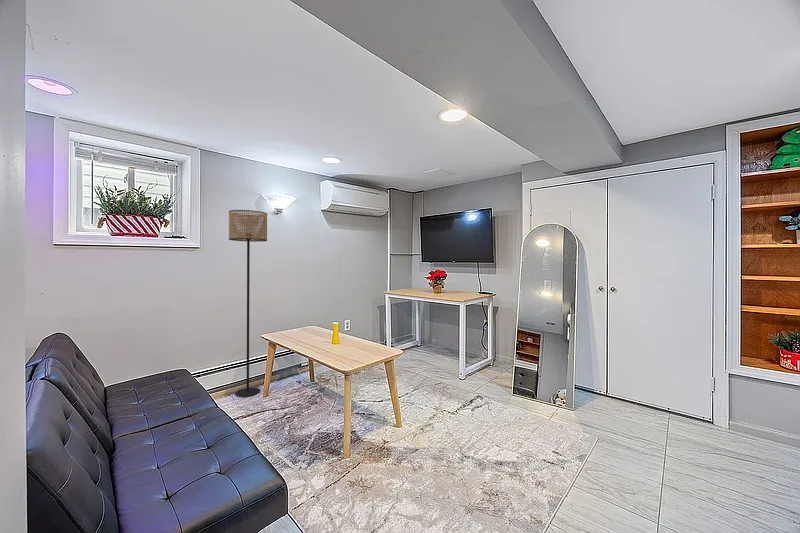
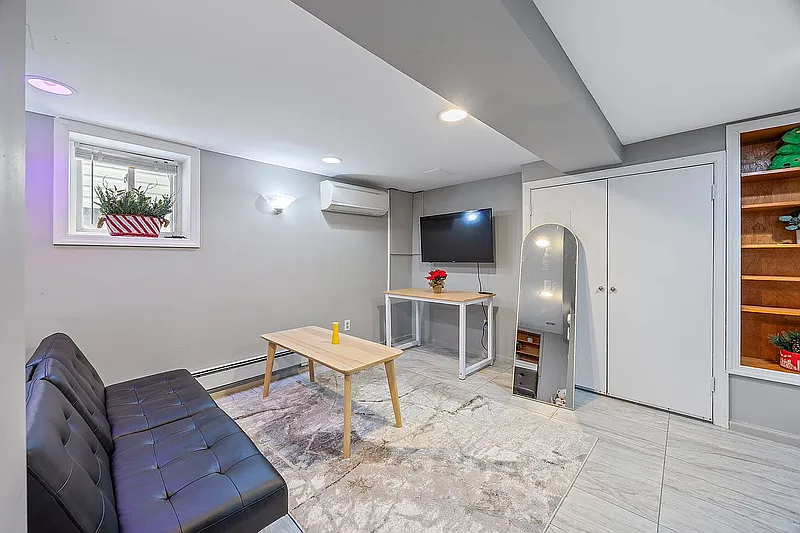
- floor lamp [228,209,268,398]
